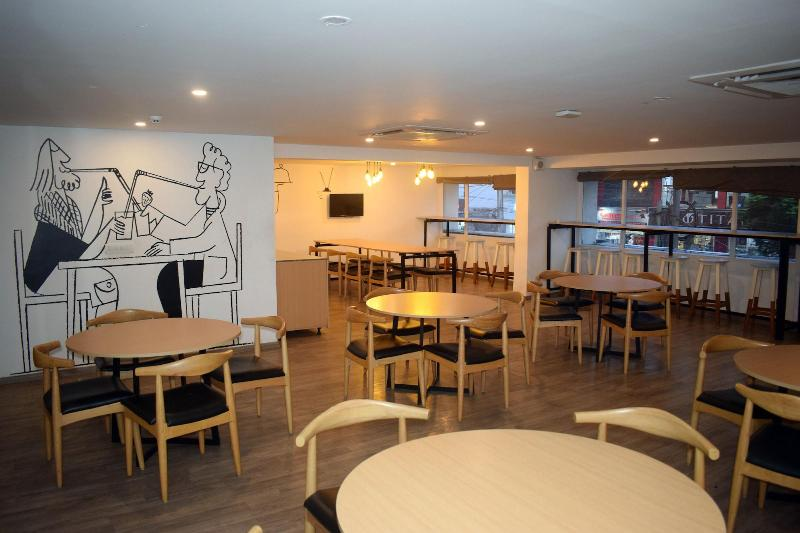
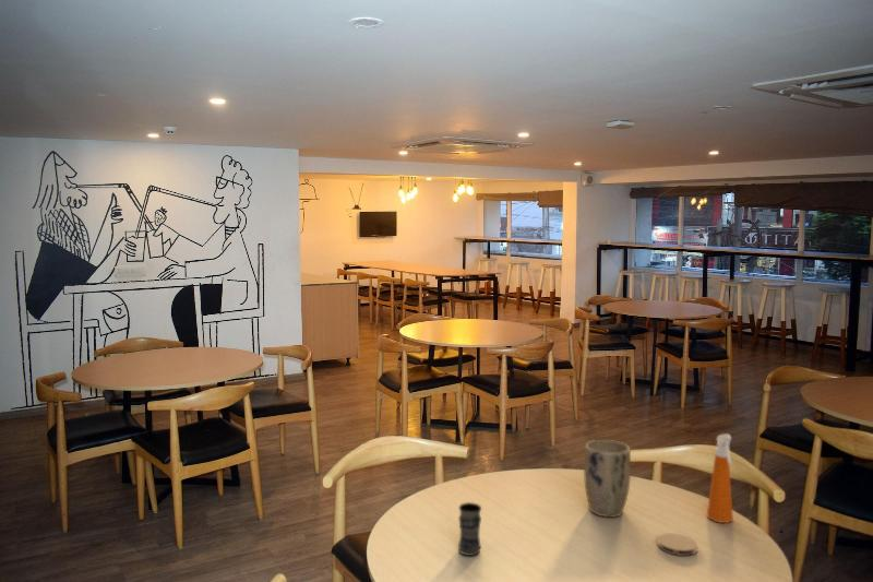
+ spray bottle [706,432,734,524]
+ plant pot [583,439,632,519]
+ jar [457,501,482,557]
+ coaster [657,532,698,557]
